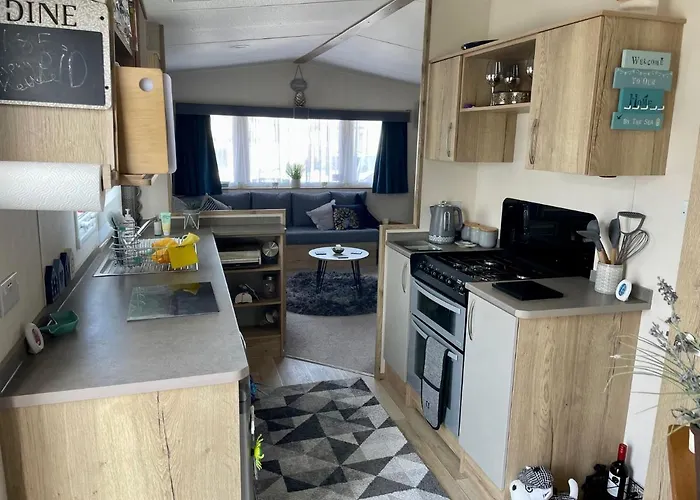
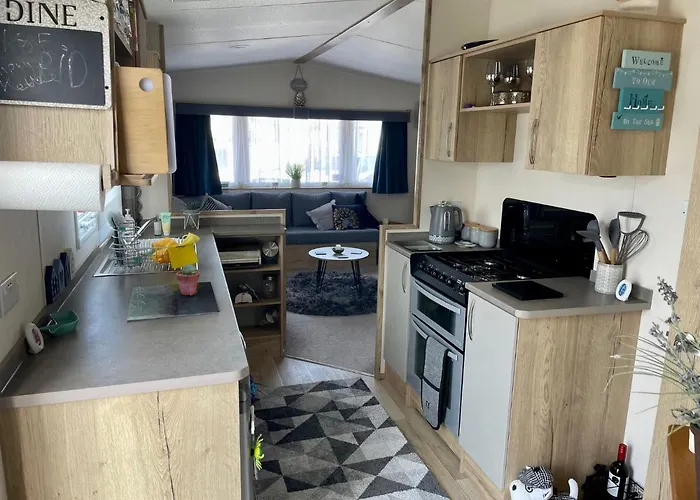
+ potted succulent [175,264,201,296]
